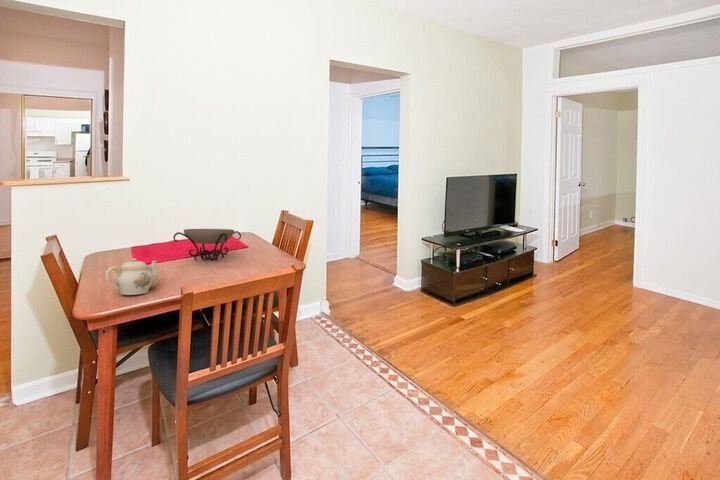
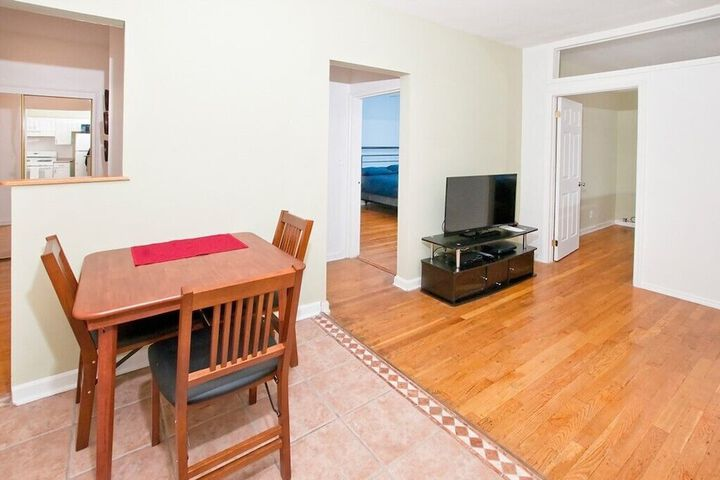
- teapot [105,258,159,296]
- decorative bowl [172,228,242,262]
